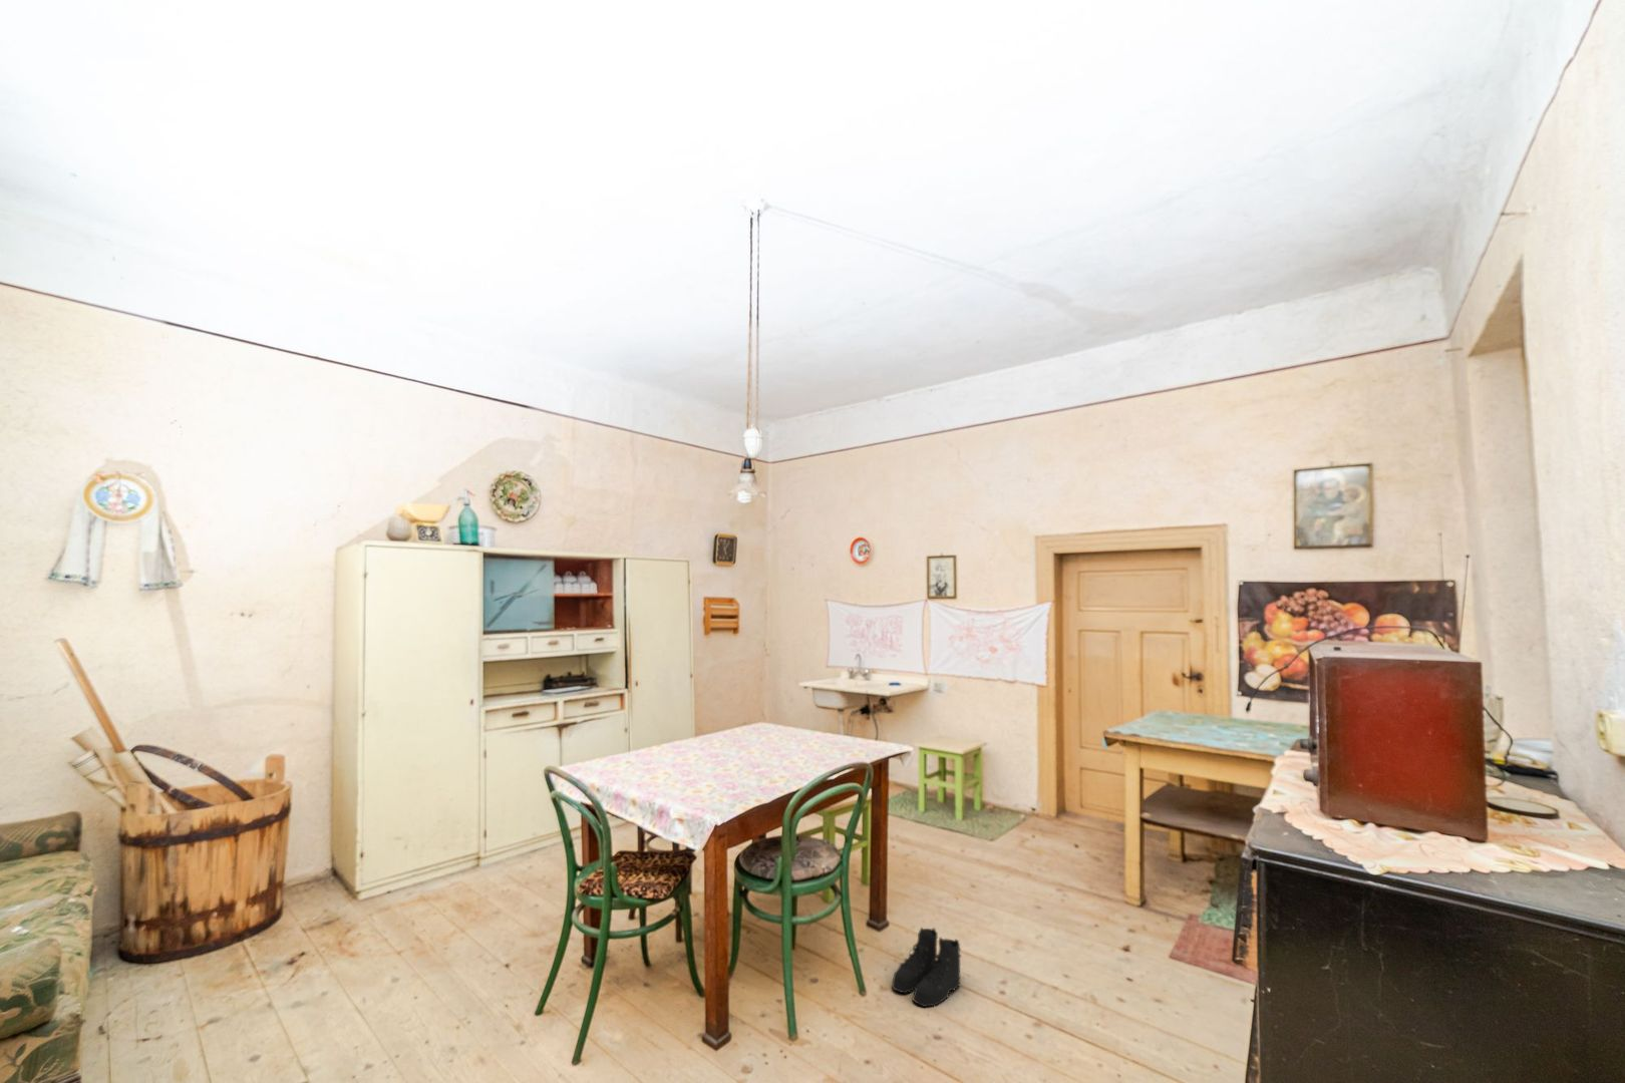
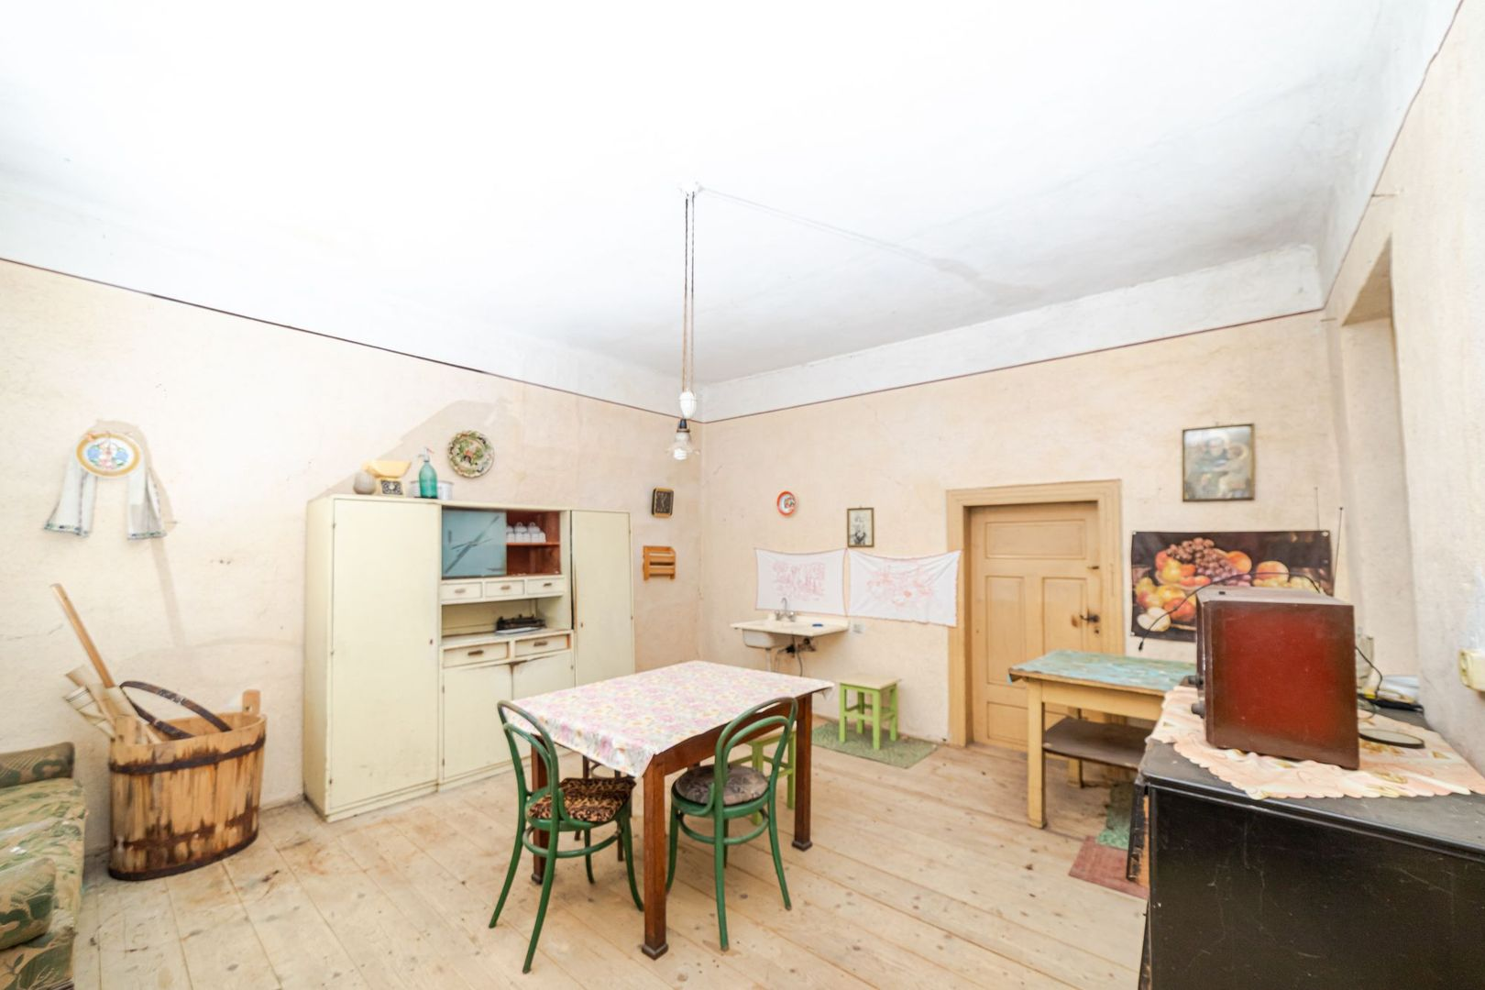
- boots [891,927,962,1008]
